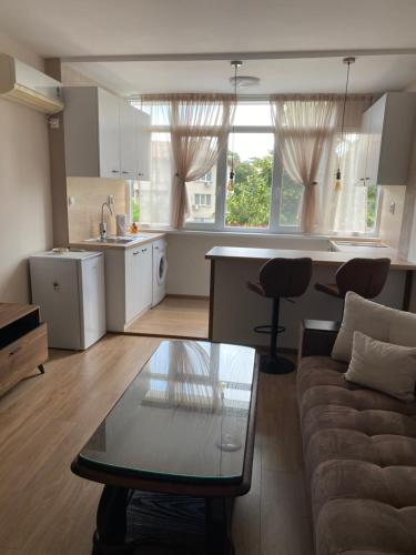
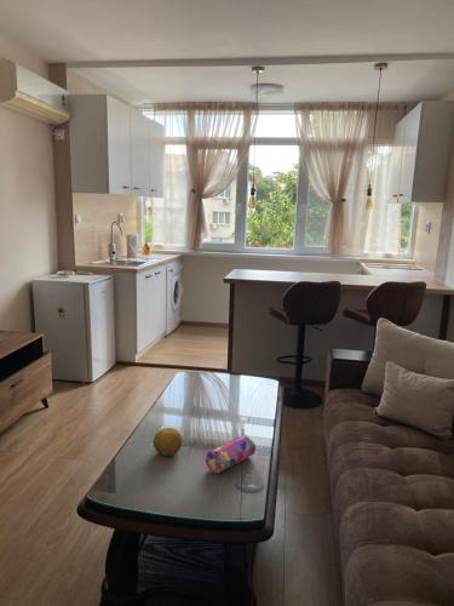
+ fruit [153,427,183,457]
+ pencil case [205,434,257,474]
